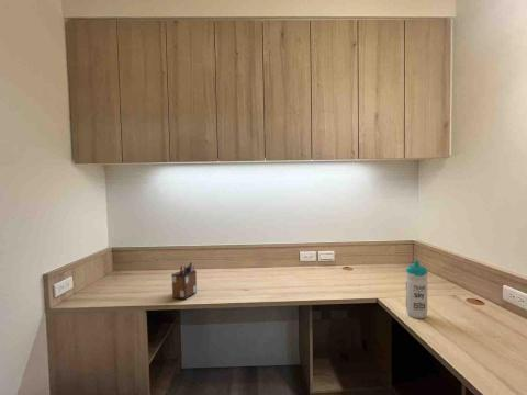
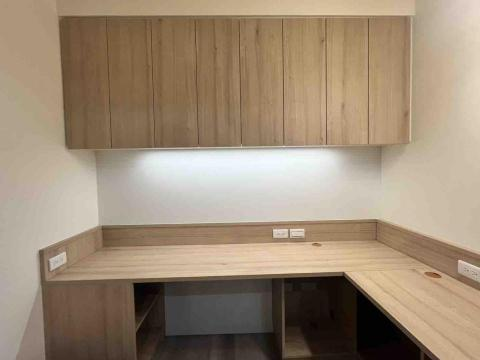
- water bottle [405,259,429,319]
- desk organizer [170,261,198,301]
